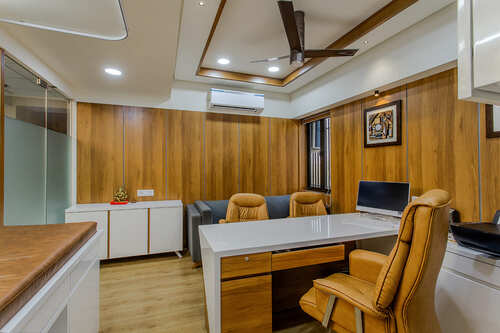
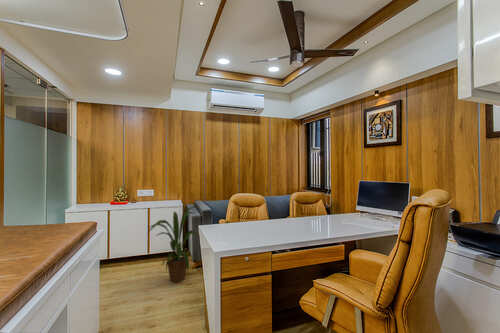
+ house plant [146,205,199,284]
